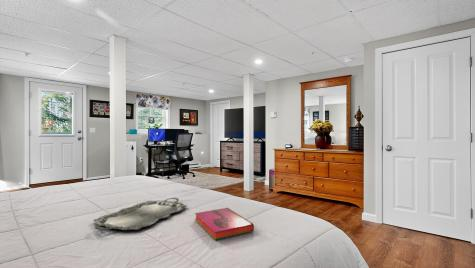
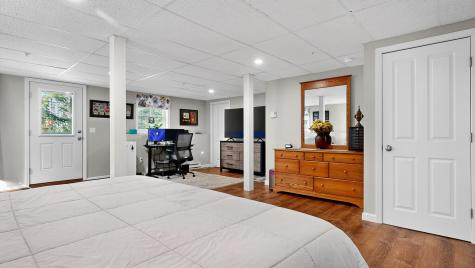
- hardback book [194,207,255,241]
- serving tray [92,197,188,231]
